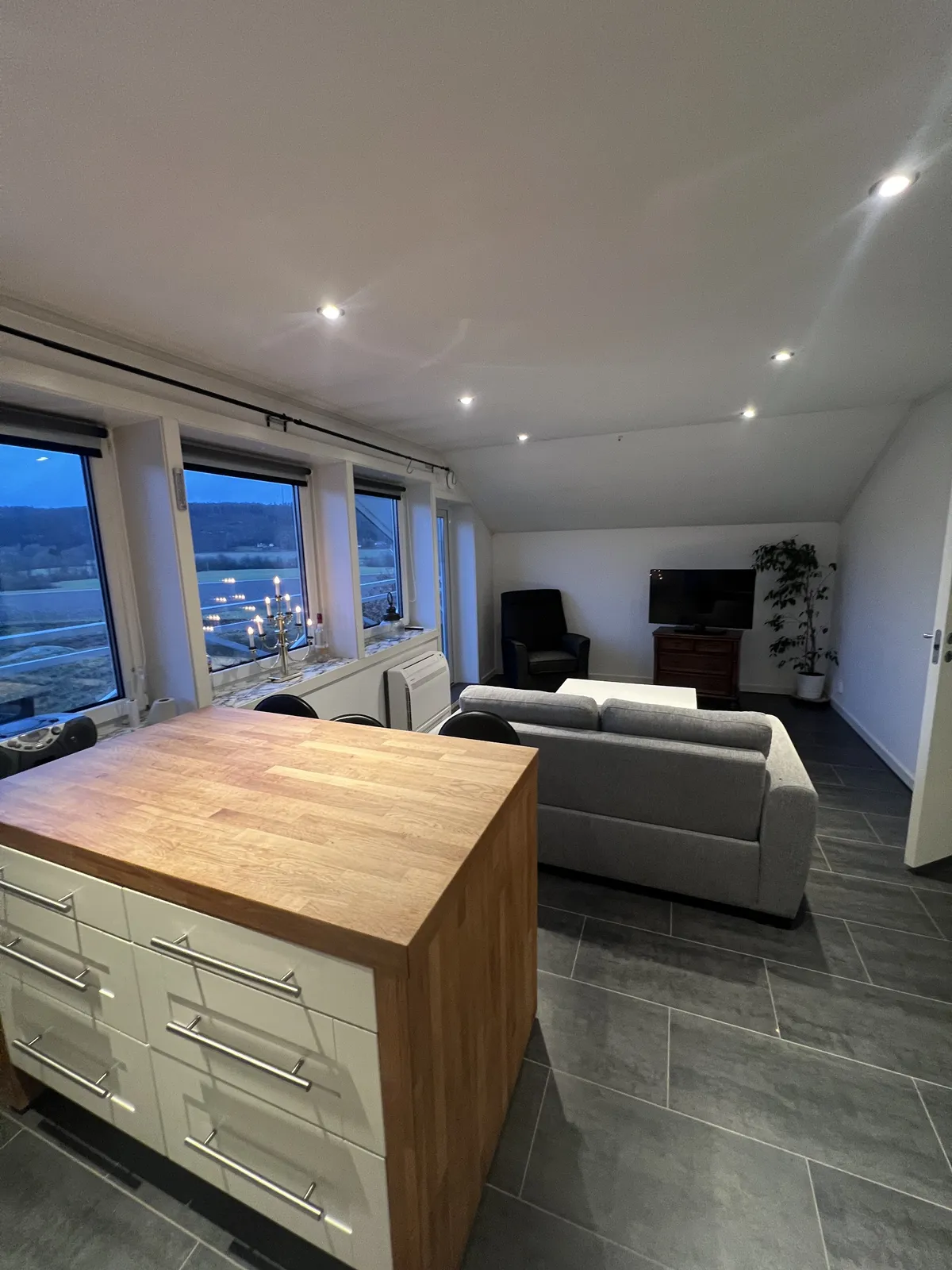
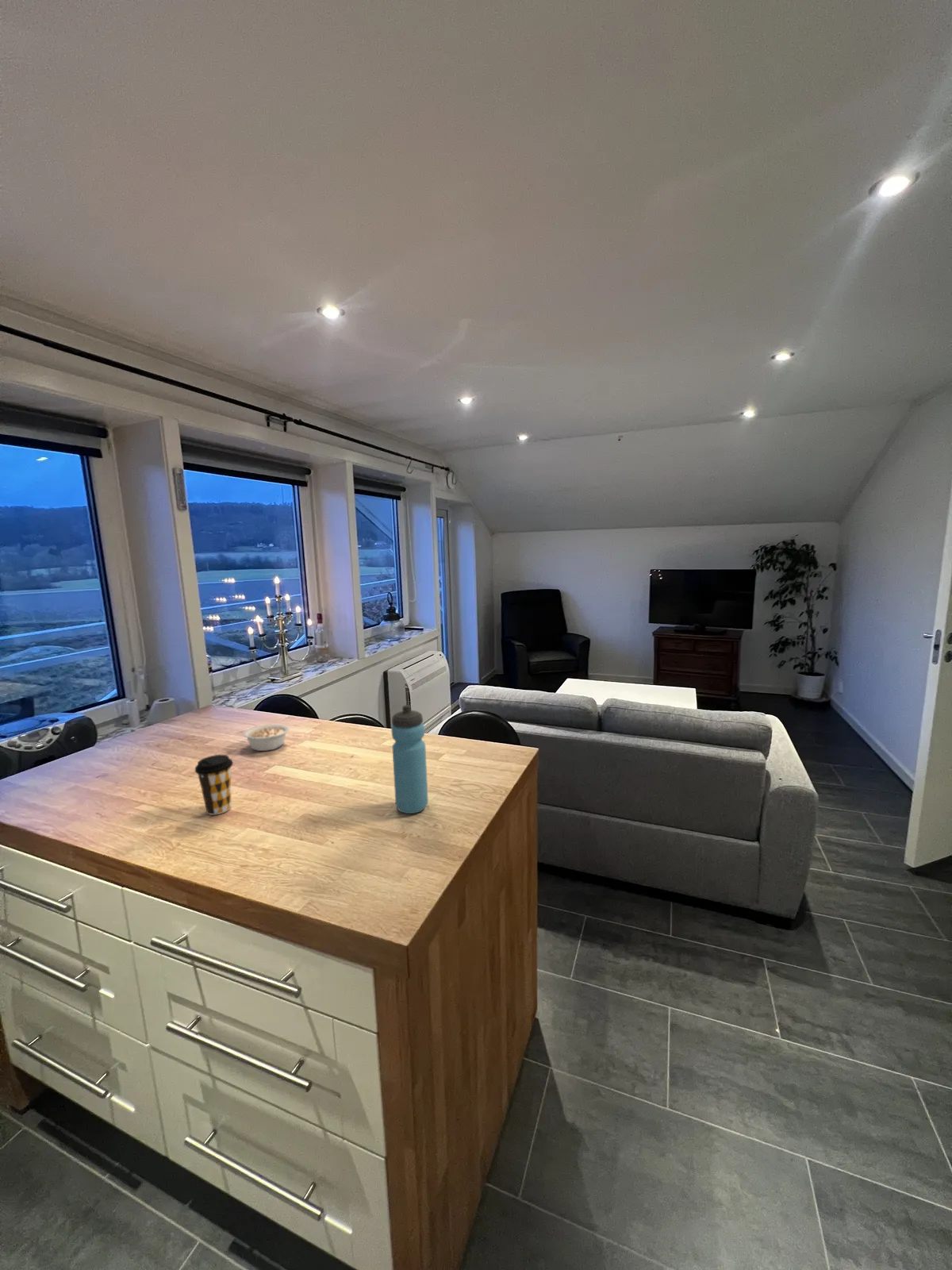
+ coffee cup [194,754,234,816]
+ water bottle [390,704,429,814]
+ legume [242,723,290,752]
